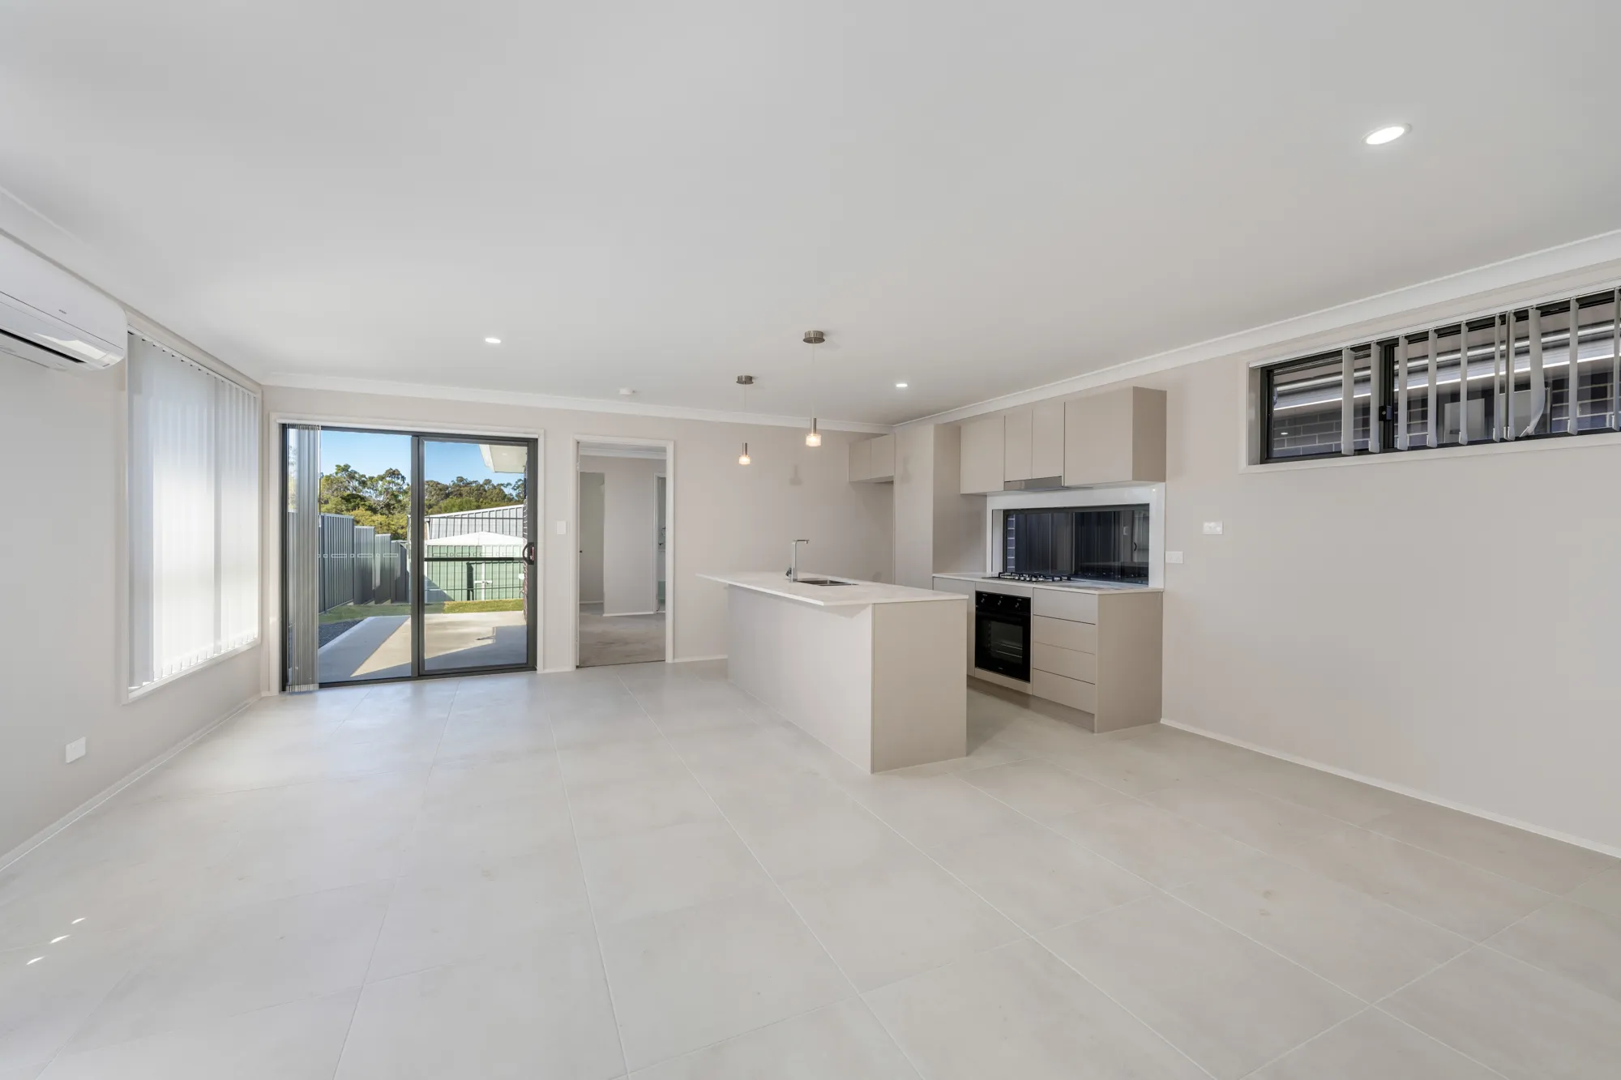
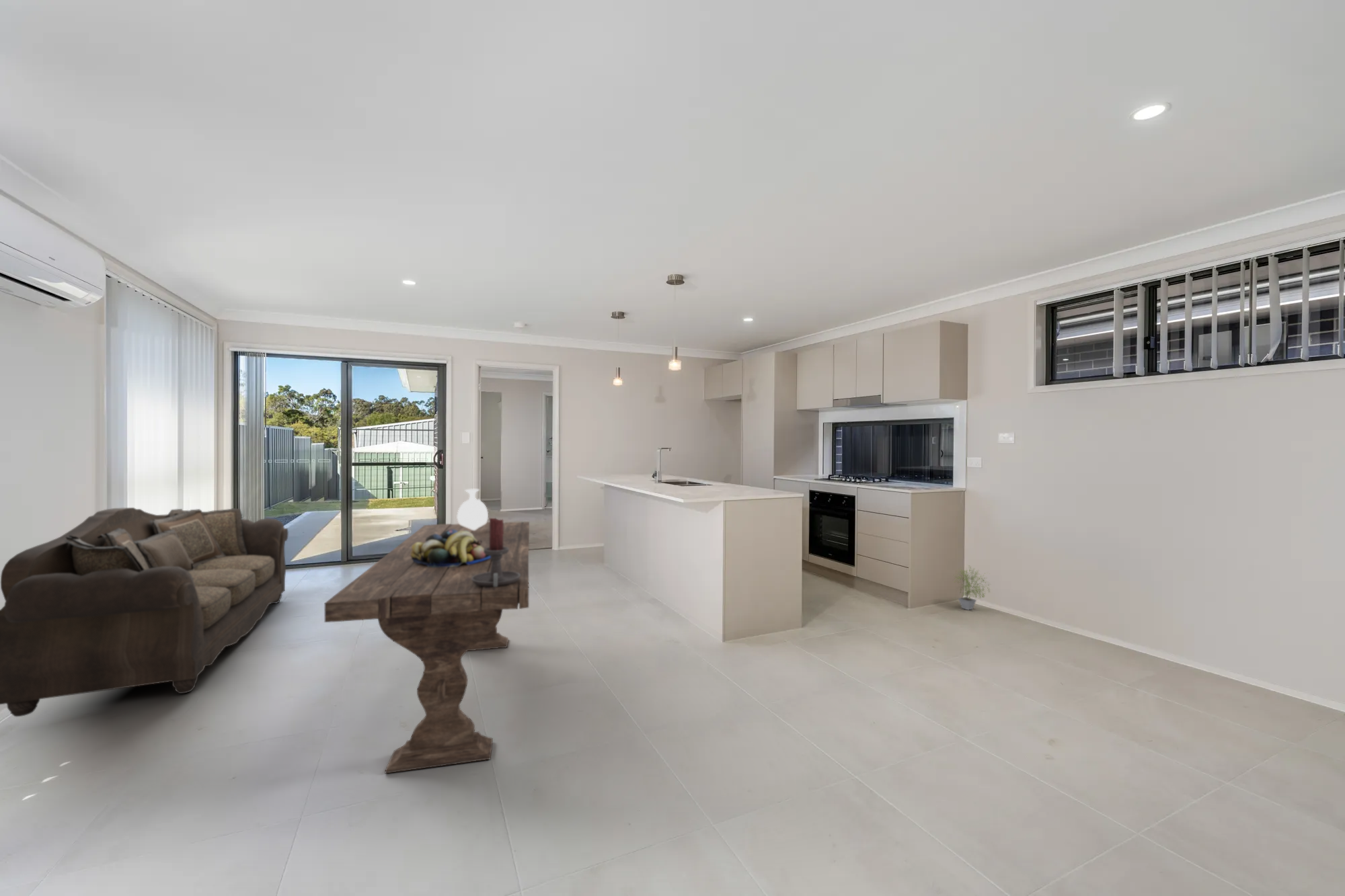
+ candle holder [471,517,520,587]
+ potted plant [953,565,991,610]
+ dining table [324,521,530,774]
+ sofa [0,507,289,717]
+ fruit bowl [411,530,490,568]
+ vase [457,489,489,530]
